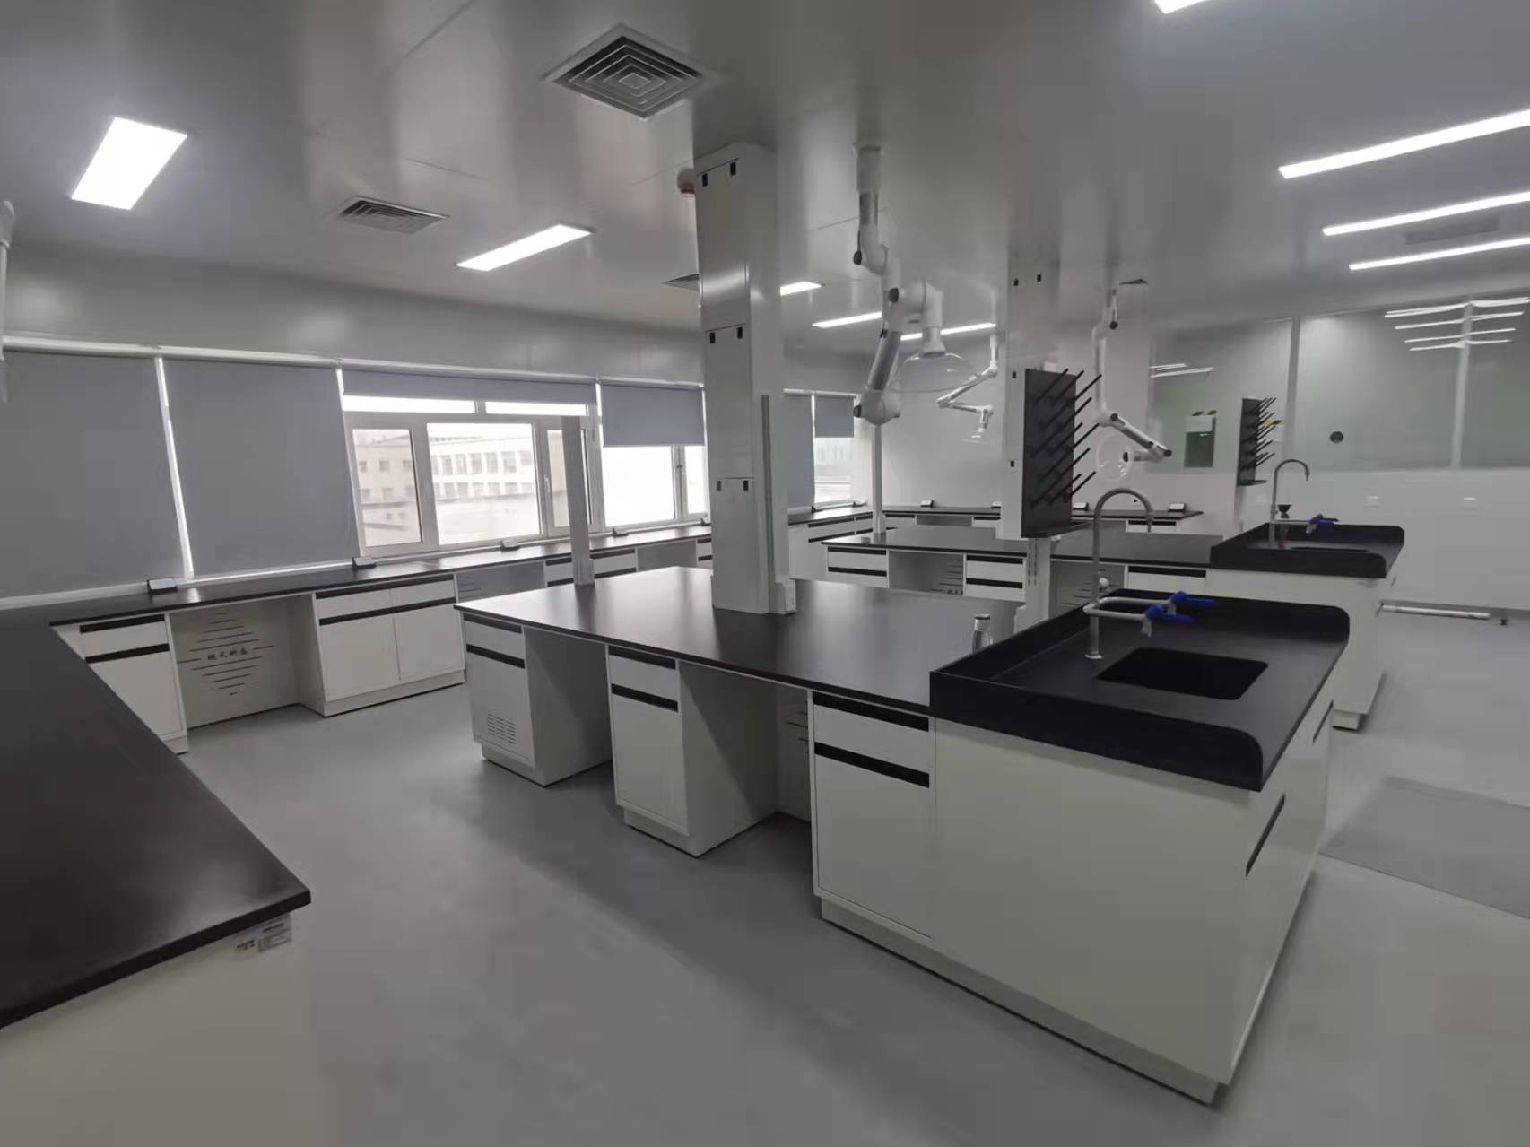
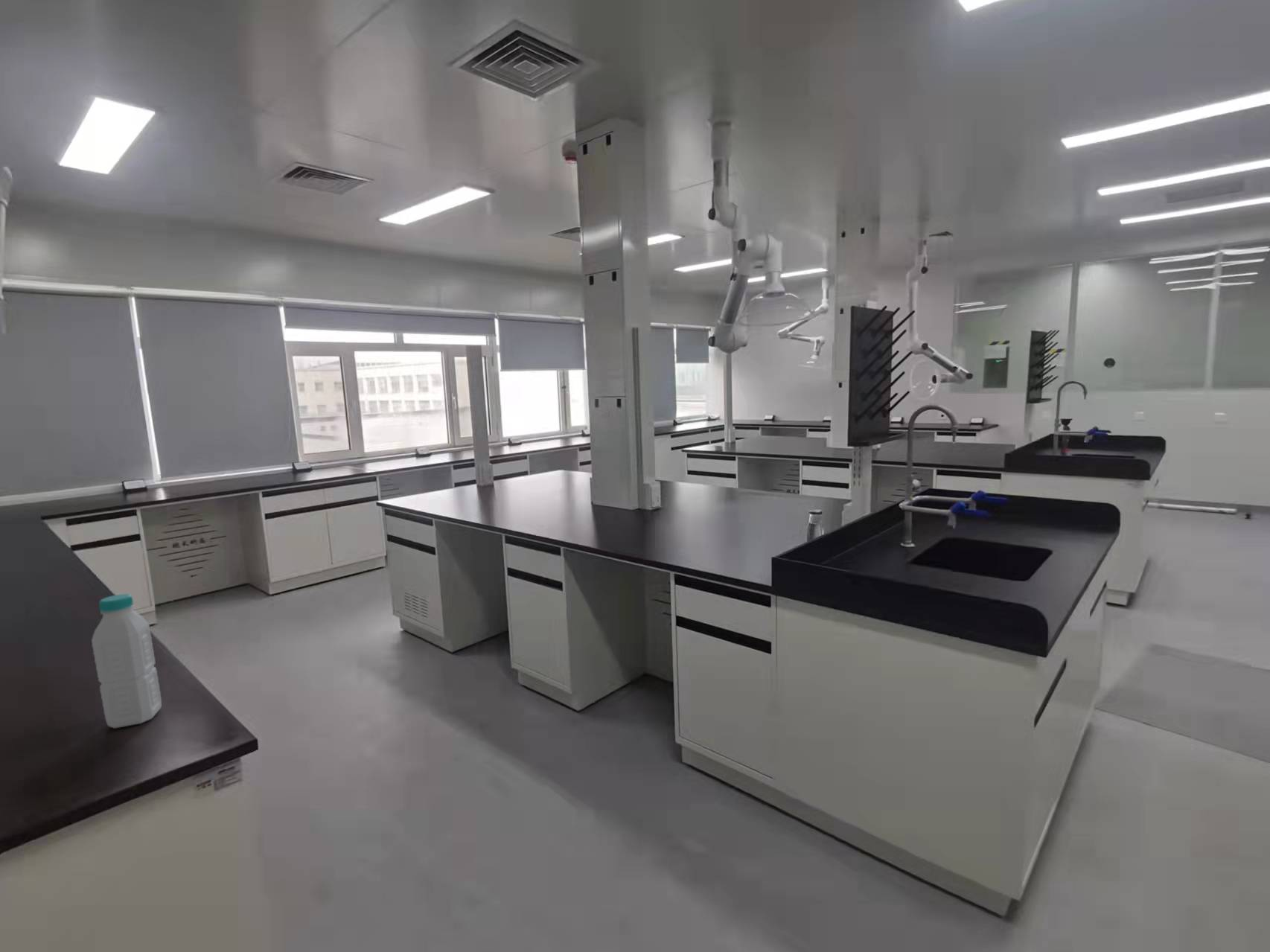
+ plastic bottle [91,593,162,729]
